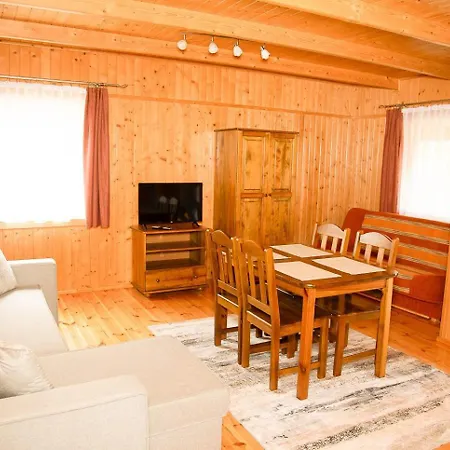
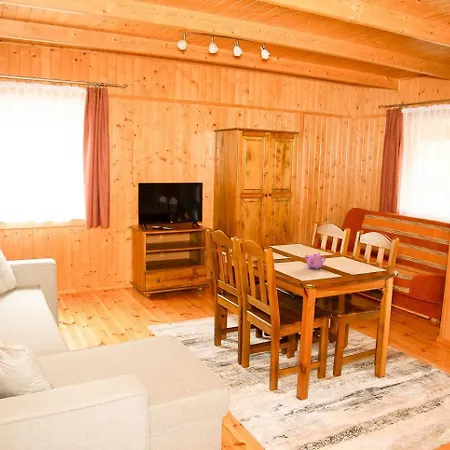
+ teapot [304,252,326,270]
